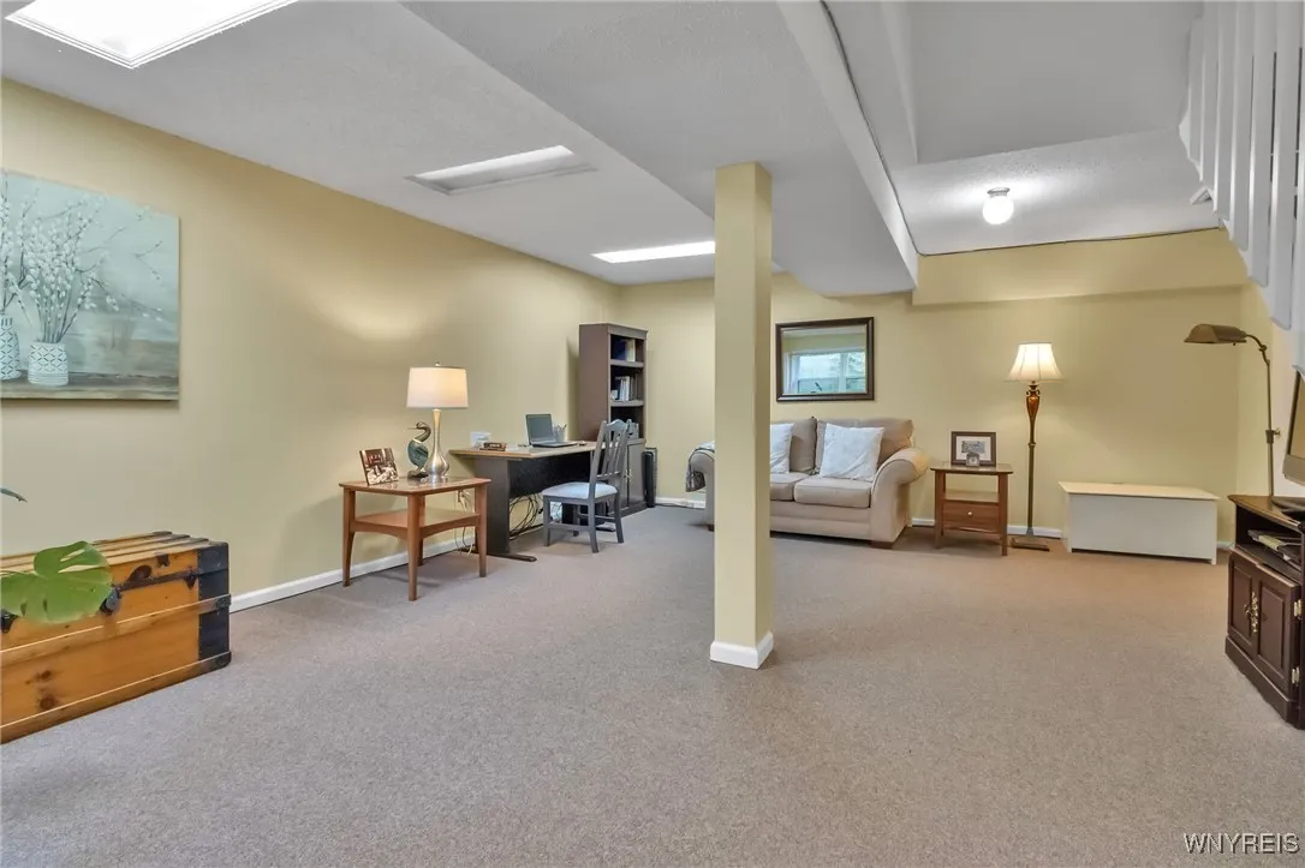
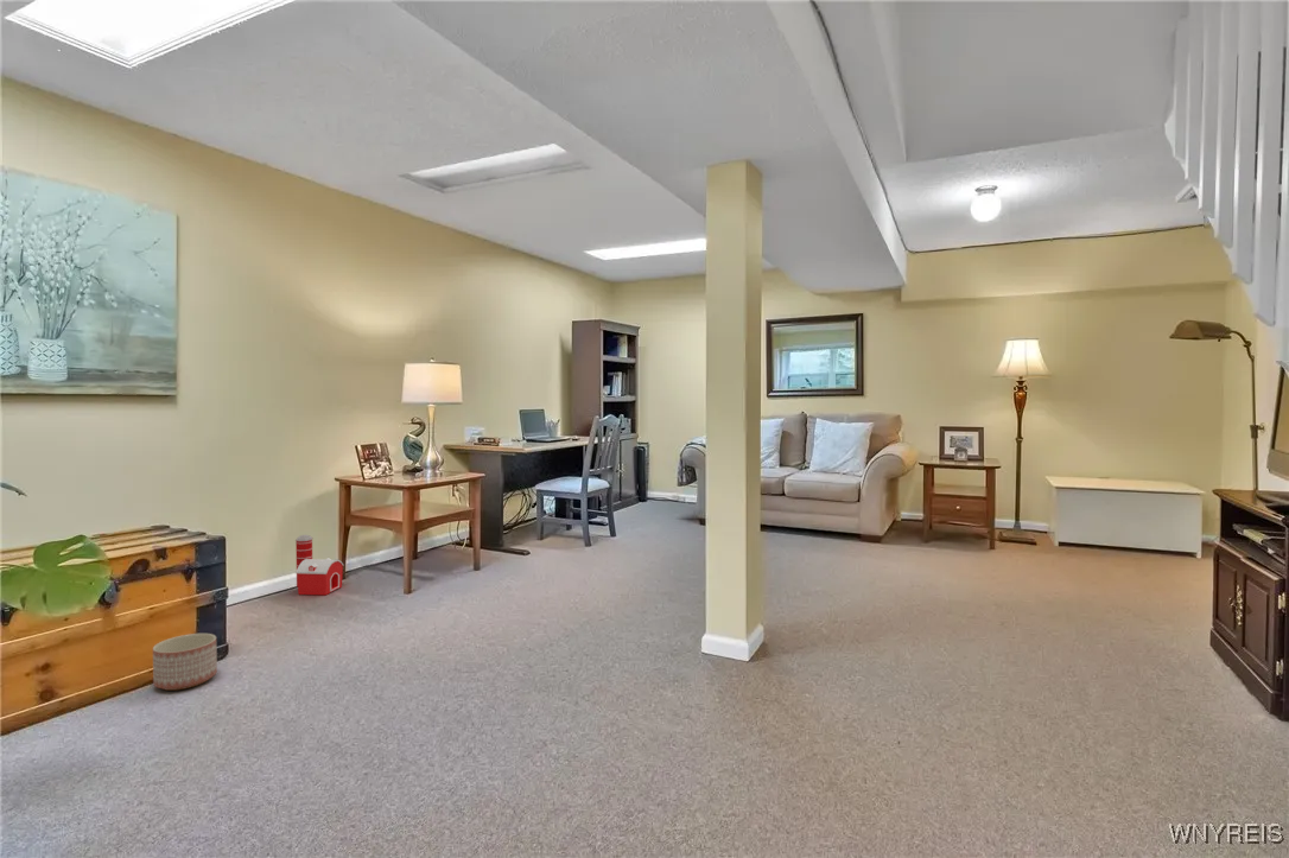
+ toy house [294,534,345,596]
+ planter [152,633,218,692]
